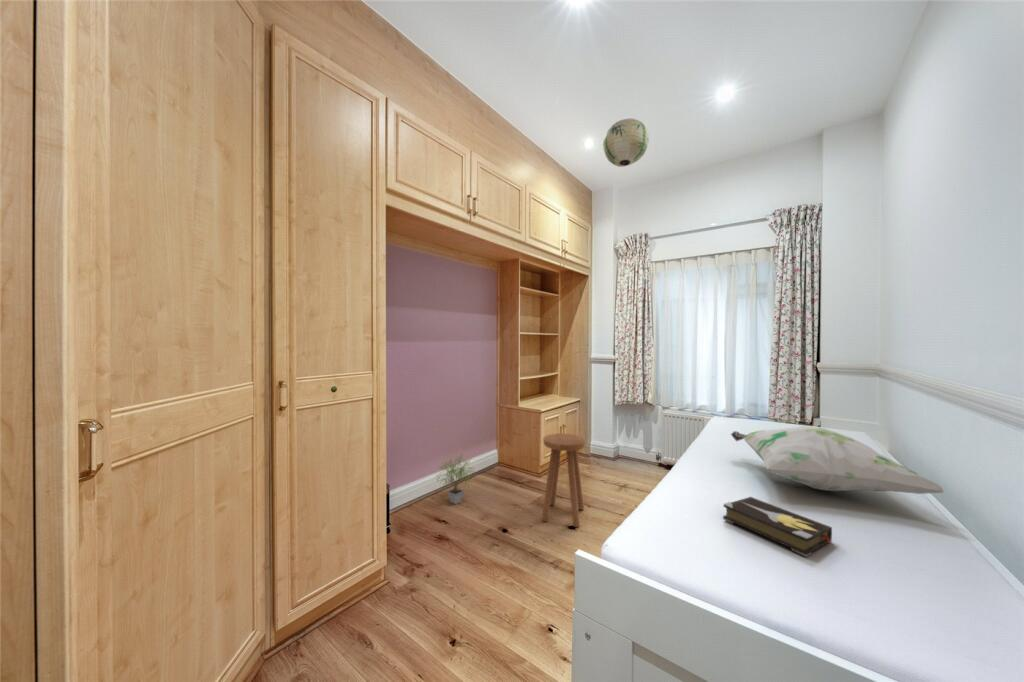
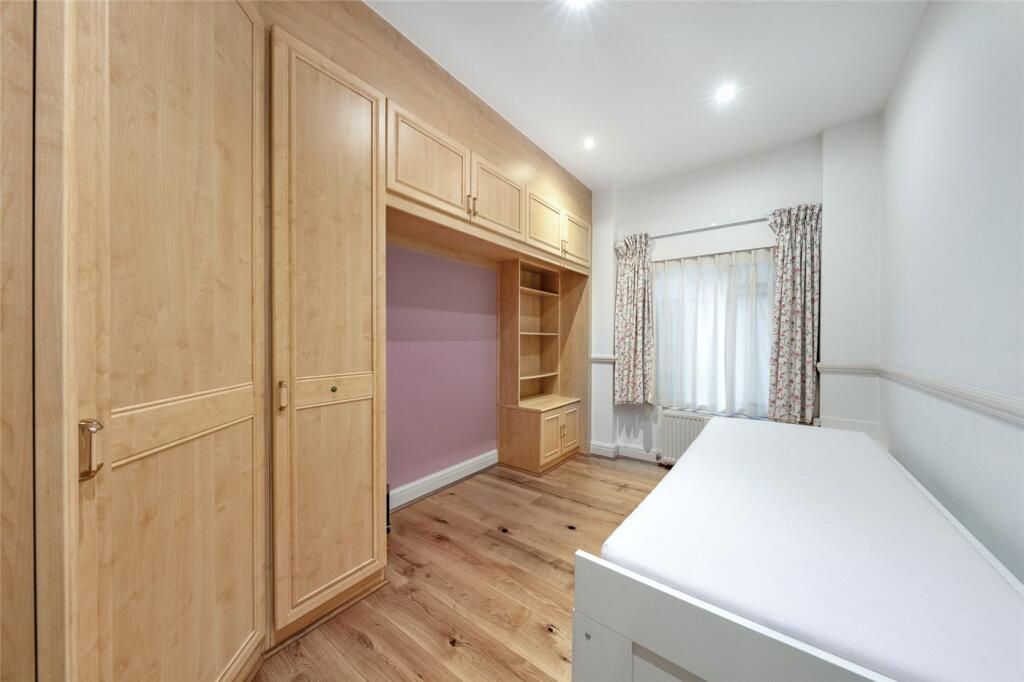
- stool [541,432,586,528]
- potted plant [433,451,476,505]
- paper lantern [602,118,650,168]
- hardback book [722,496,833,558]
- decorative pillow [729,425,946,495]
